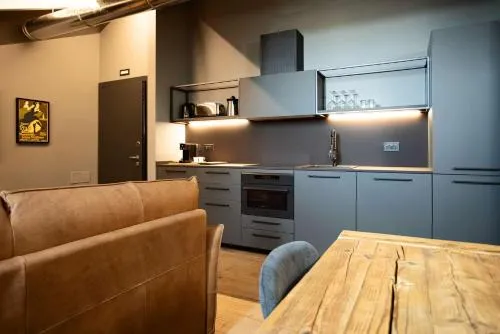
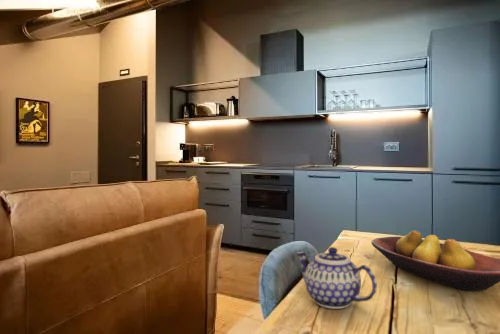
+ teapot [295,246,378,310]
+ fruit bowl [370,229,500,292]
